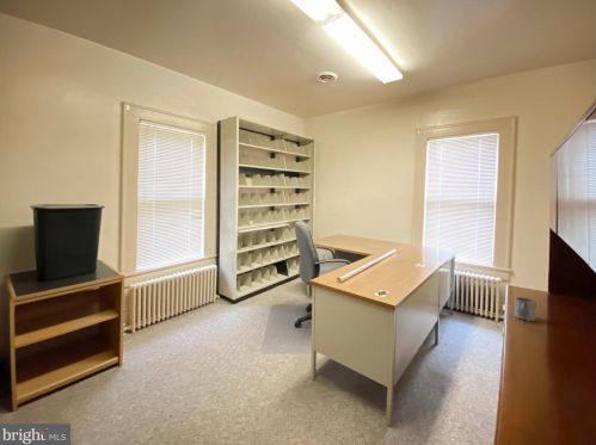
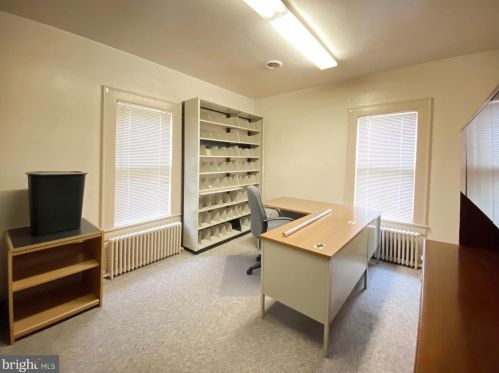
- mug [514,296,537,322]
